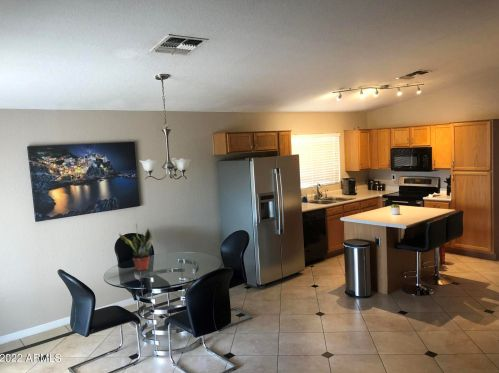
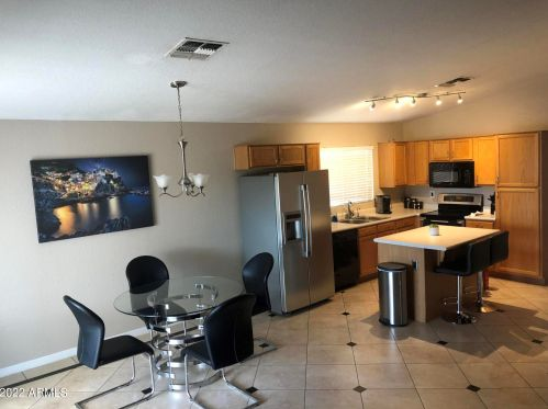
- potted plant [118,223,154,272]
